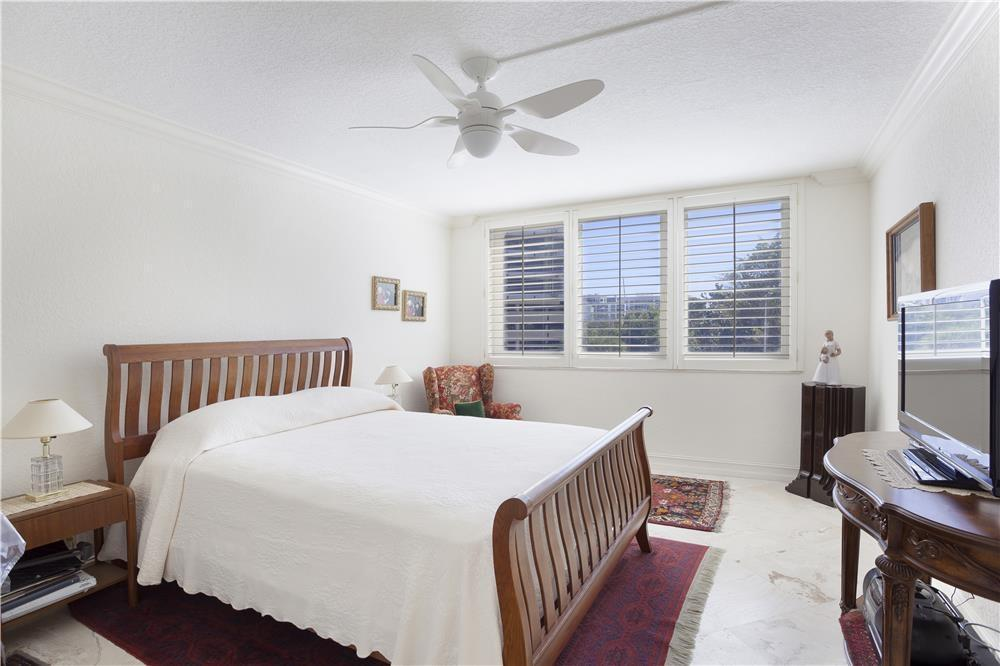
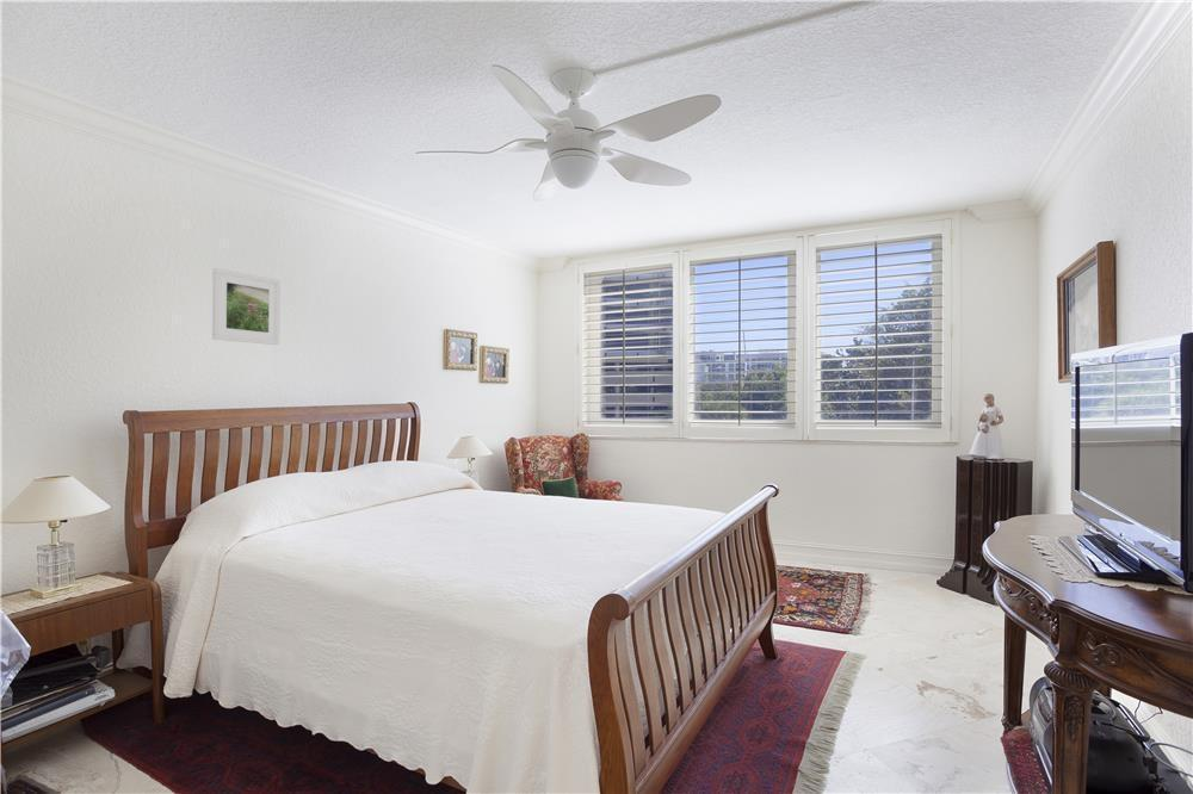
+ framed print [211,267,282,346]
